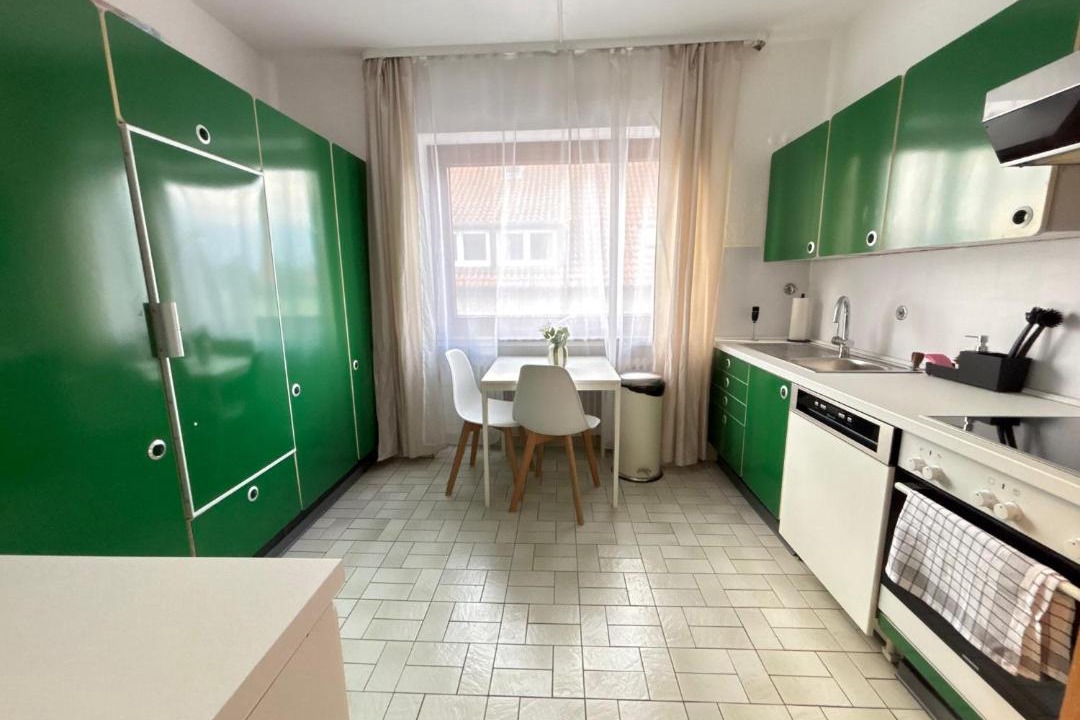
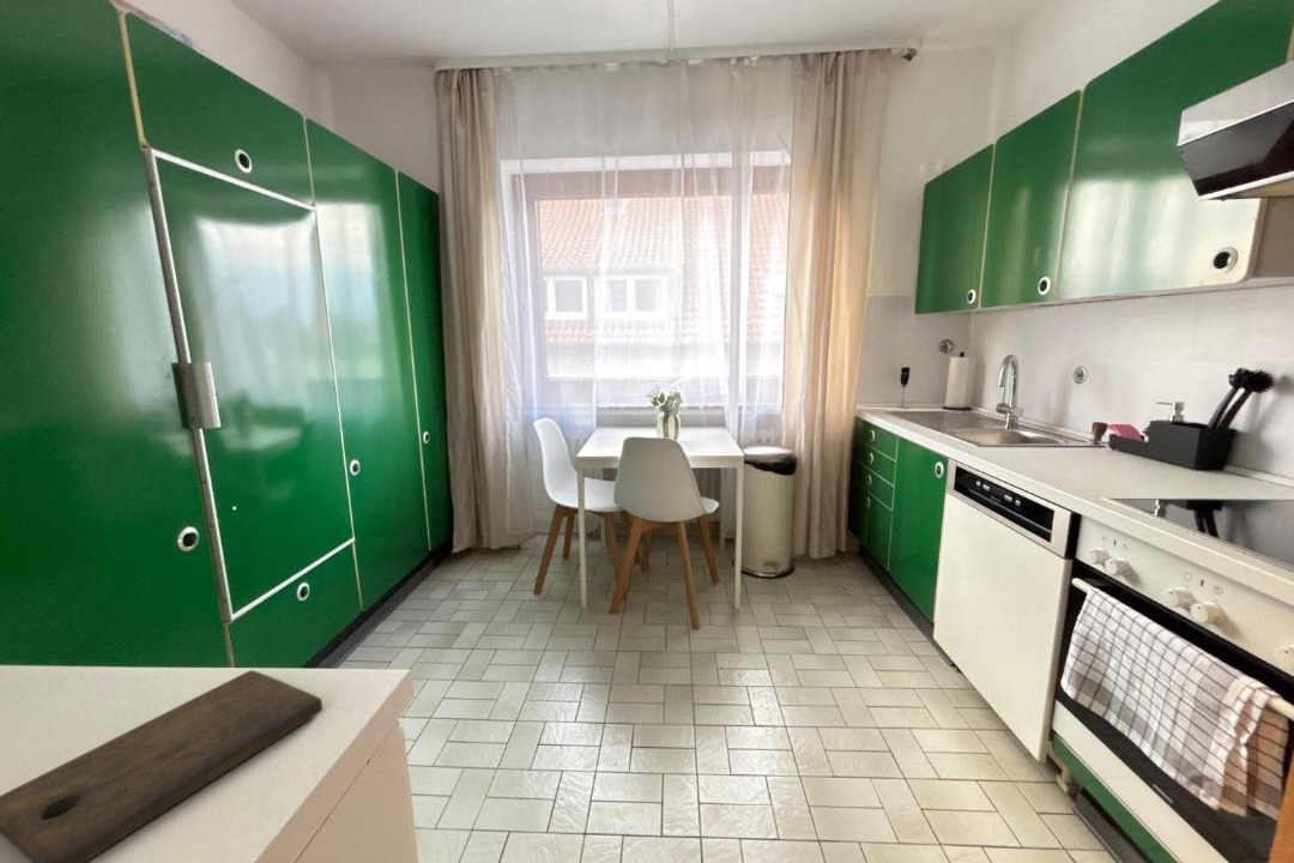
+ cutting board [0,669,324,863]
